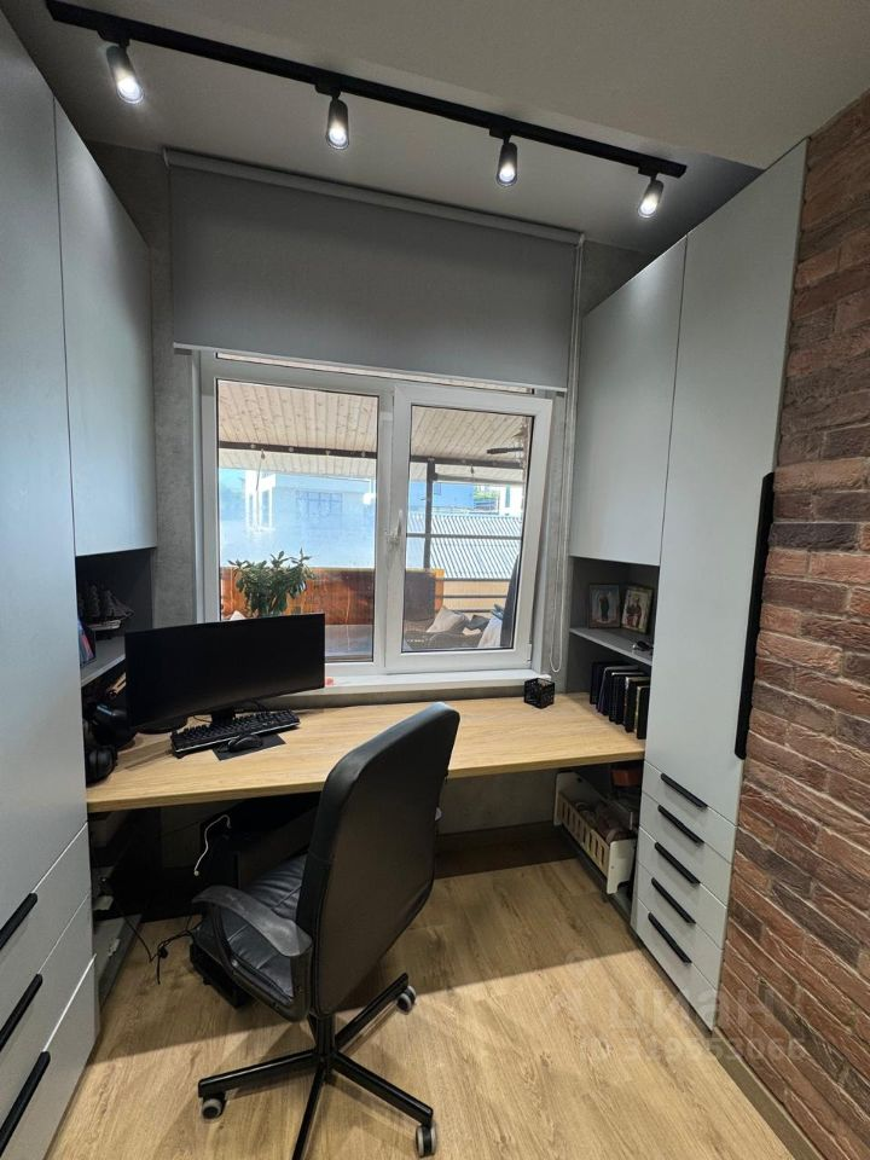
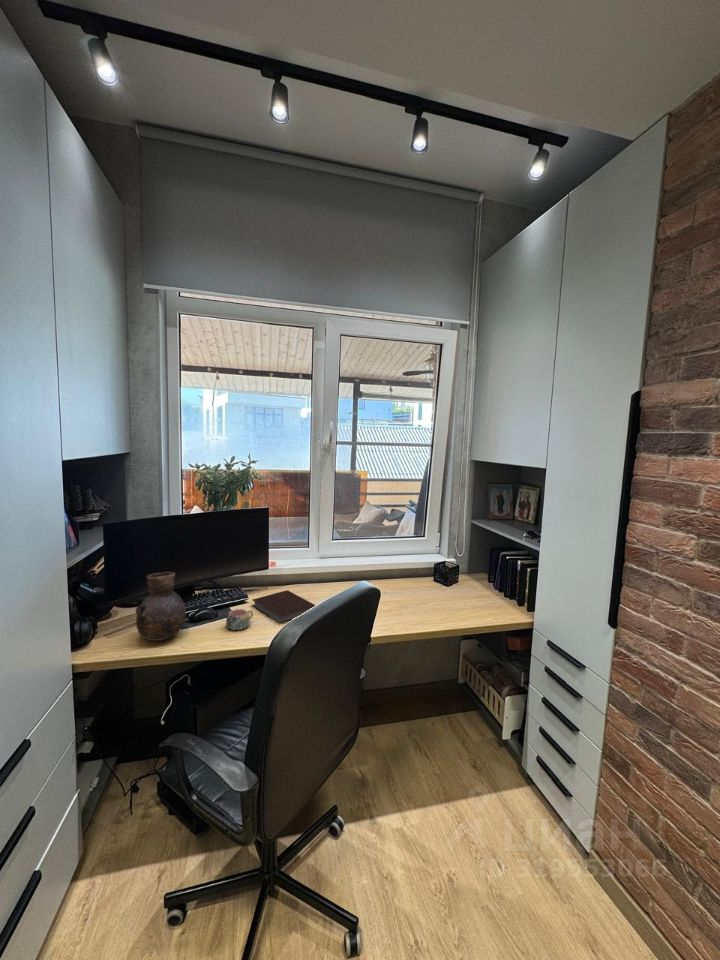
+ notebook [251,589,316,625]
+ mug [225,608,254,631]
+ vase [134,571,187,642]
